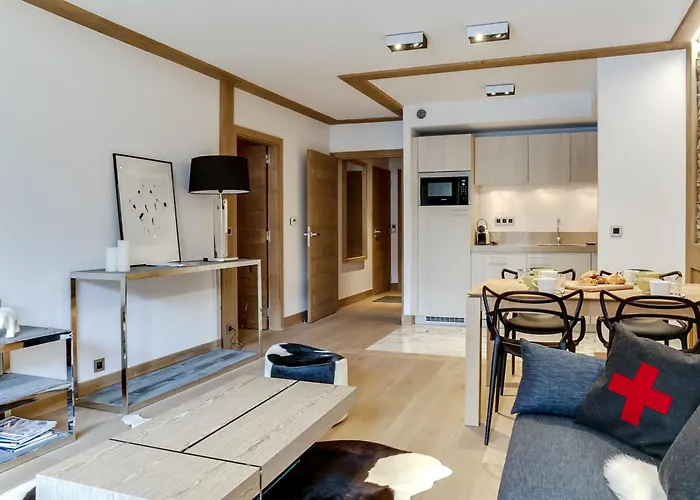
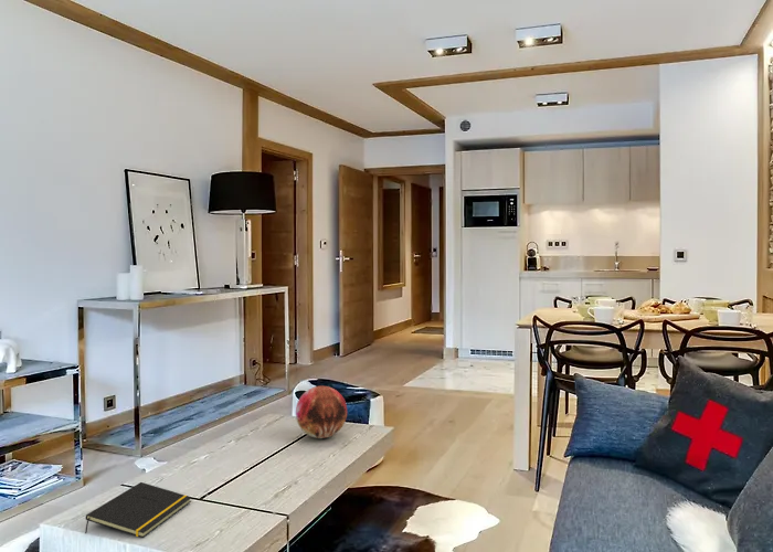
+ decorative orb [295,385,348,439]
+ notepad [84,481,193,539]
